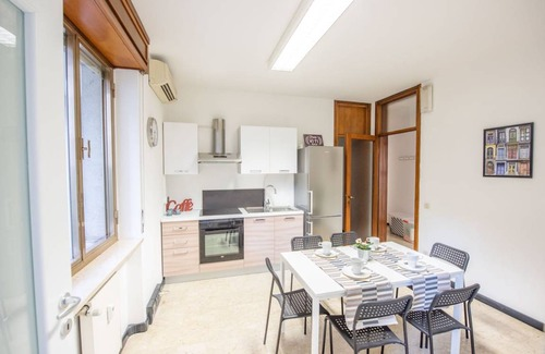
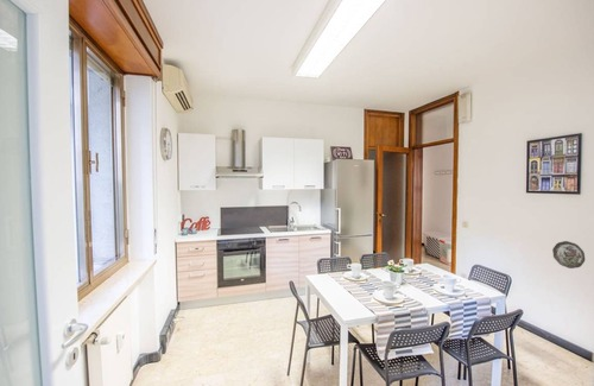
+ decorative plate [551,240,586,270]
